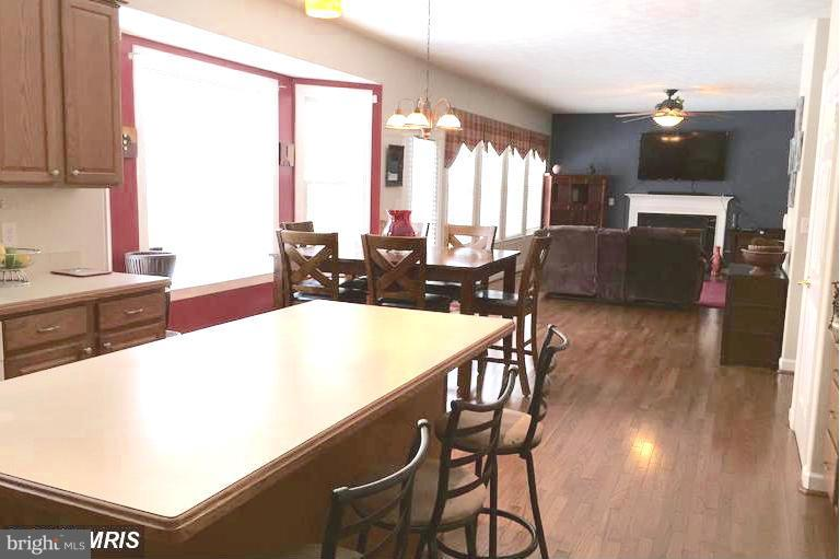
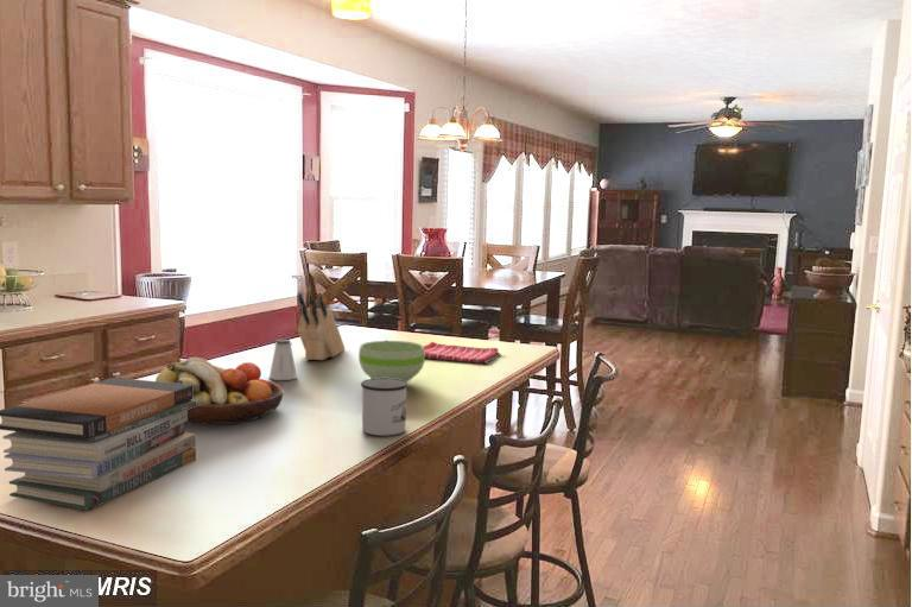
+ knife block [296,292,346,361]
+ fruit bowl [154,356,285,426]
+ bowl [357,340,426,384]
+ dish towel [423,341,501,365]
+ mug [360,378,410,437]
+ book stack [0,377,197,512]
+ saltshaker [268,339,298,381]
